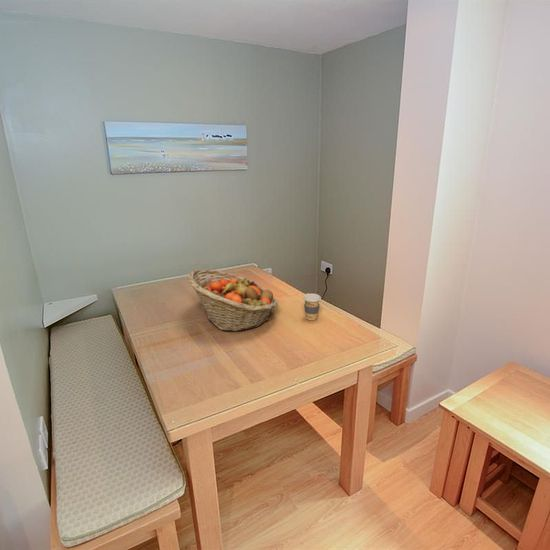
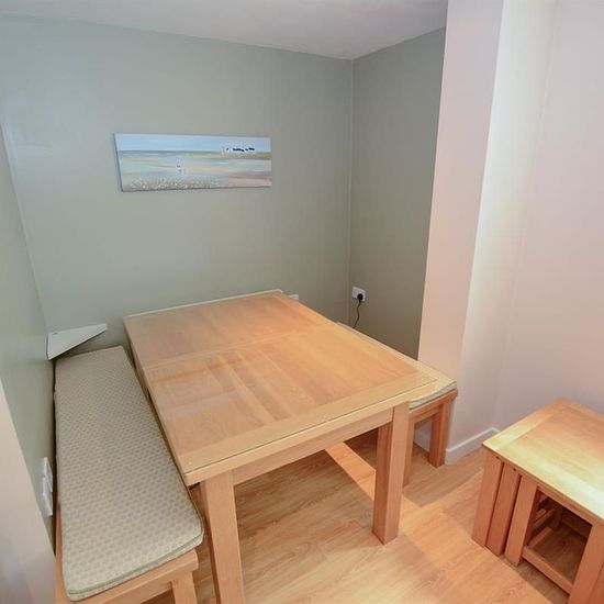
- coffee cup [302,293,322,321]
- fruit basket [186,268,278,332]
